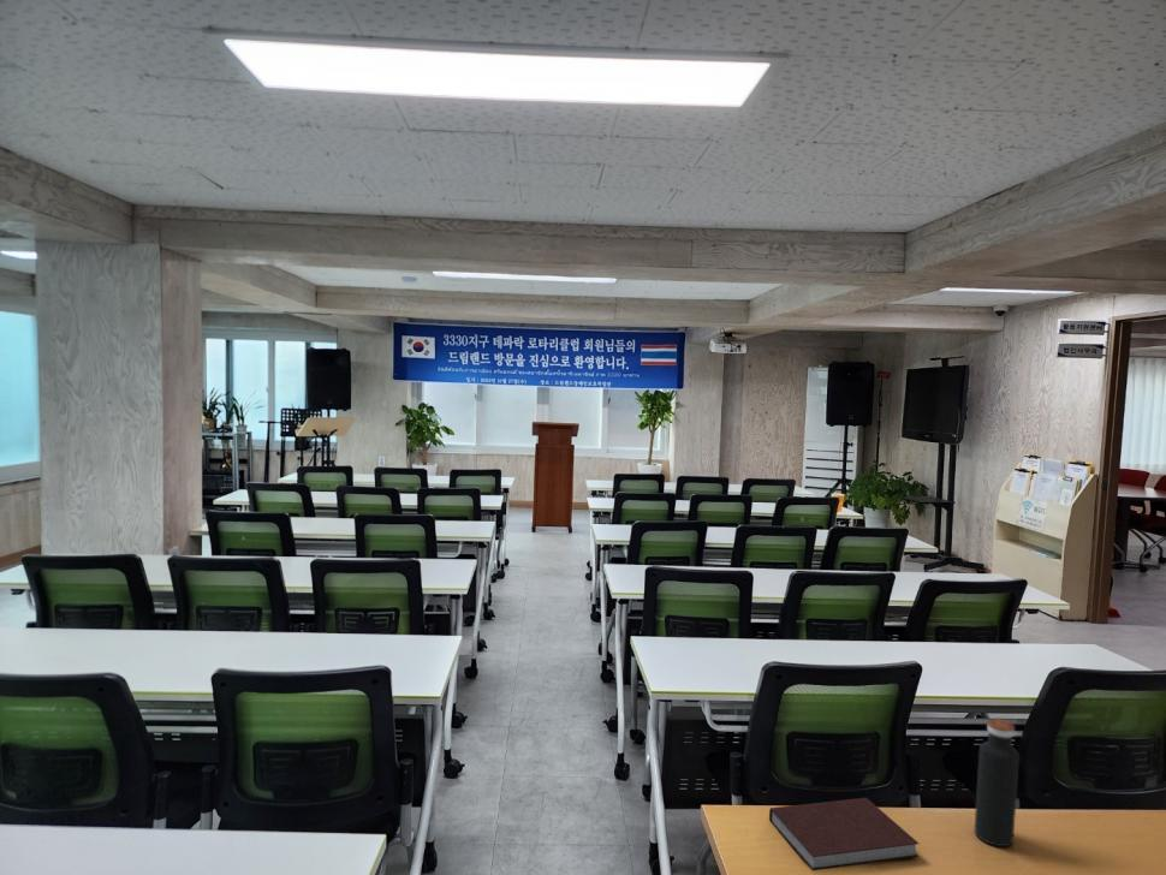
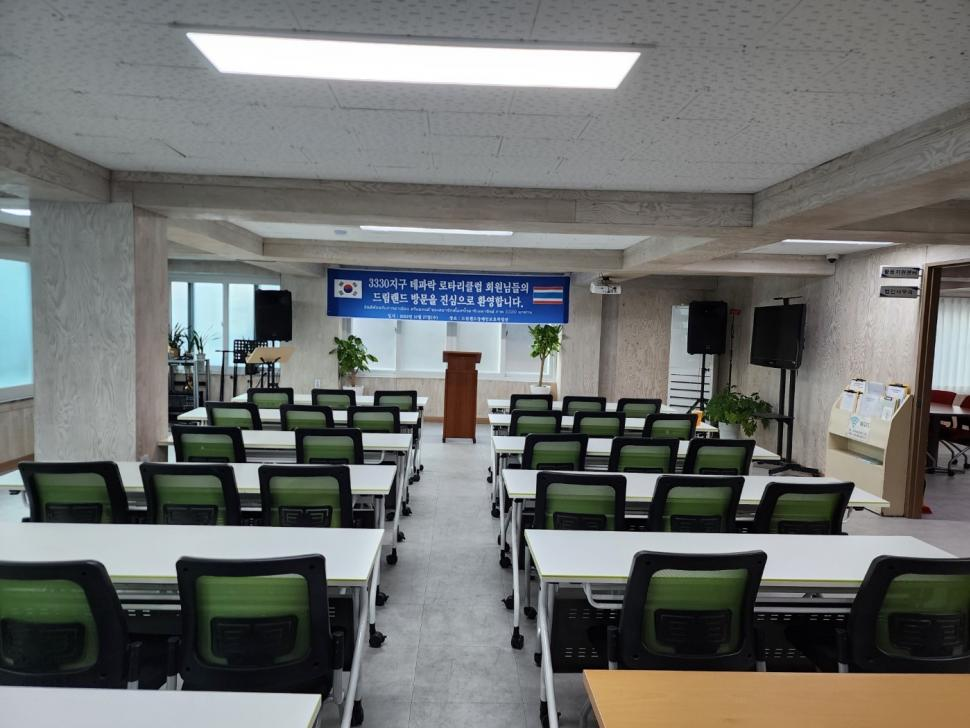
- water bottle [974,718,1021,847]
- notebook [768,797,920,871]
